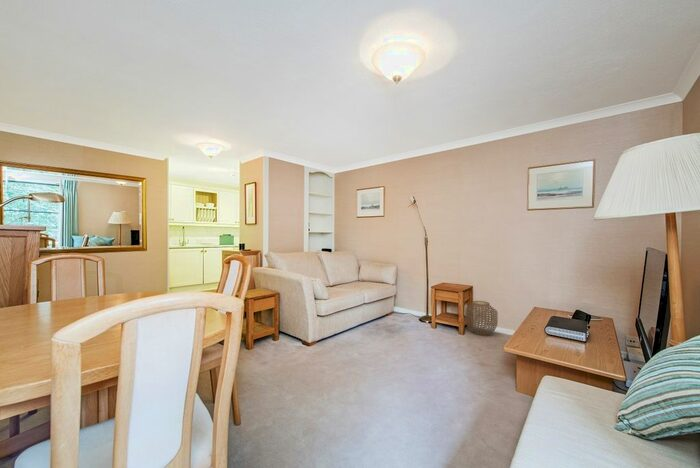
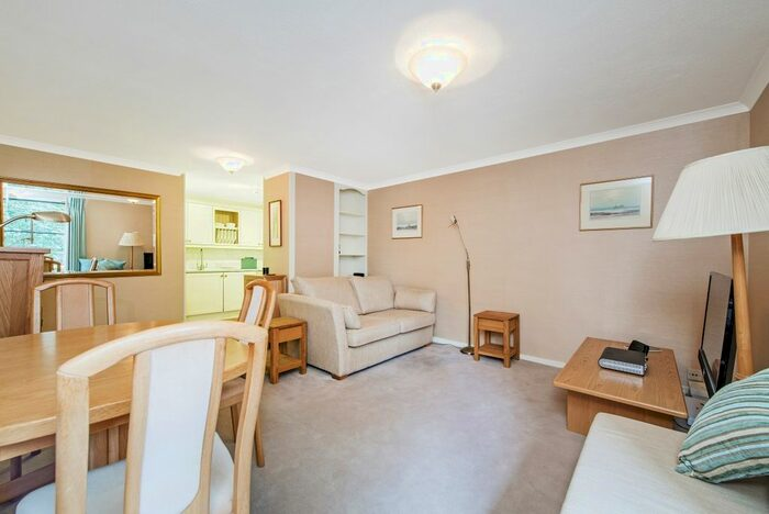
- woven basket [464,300,499,337]
